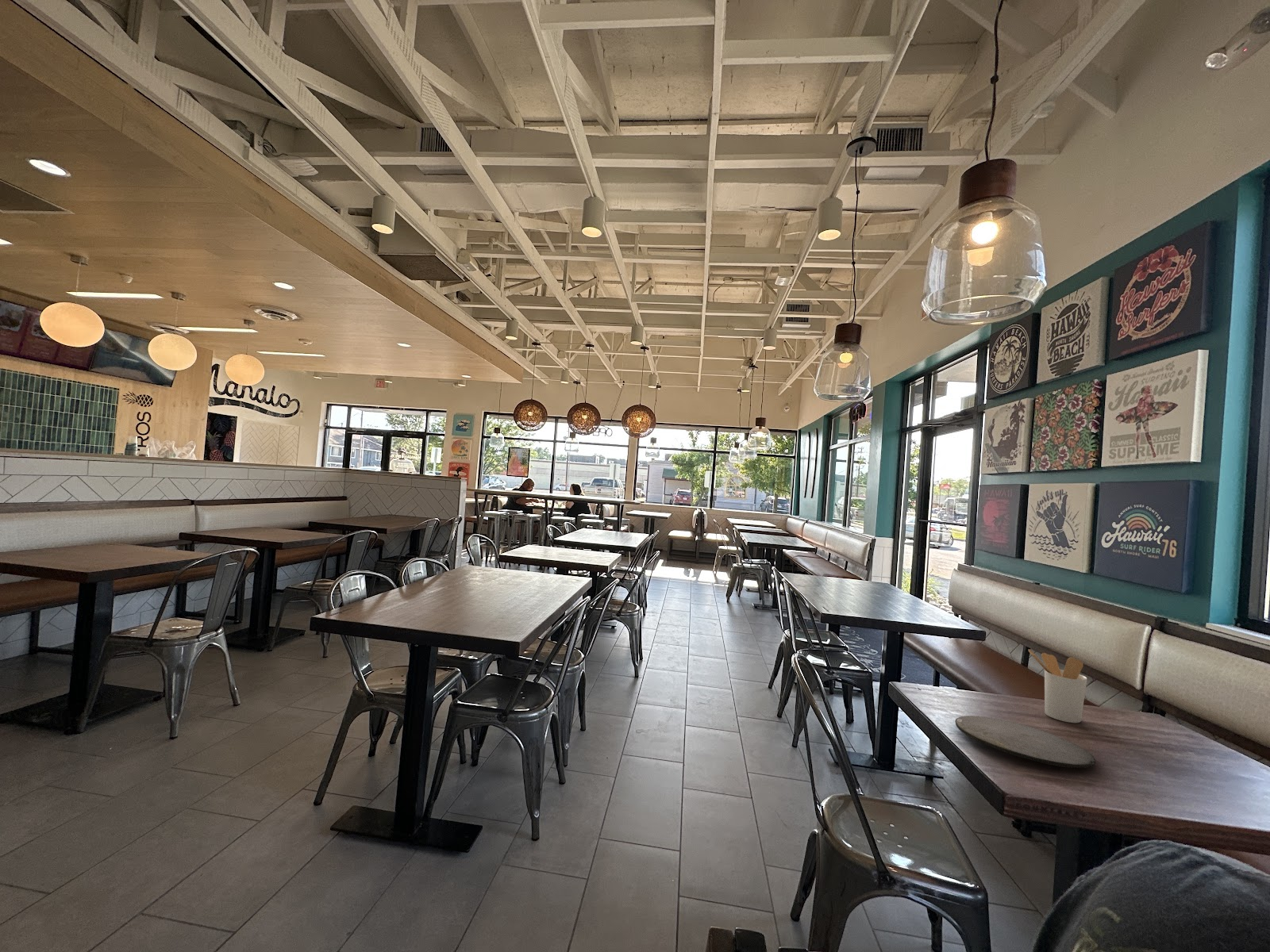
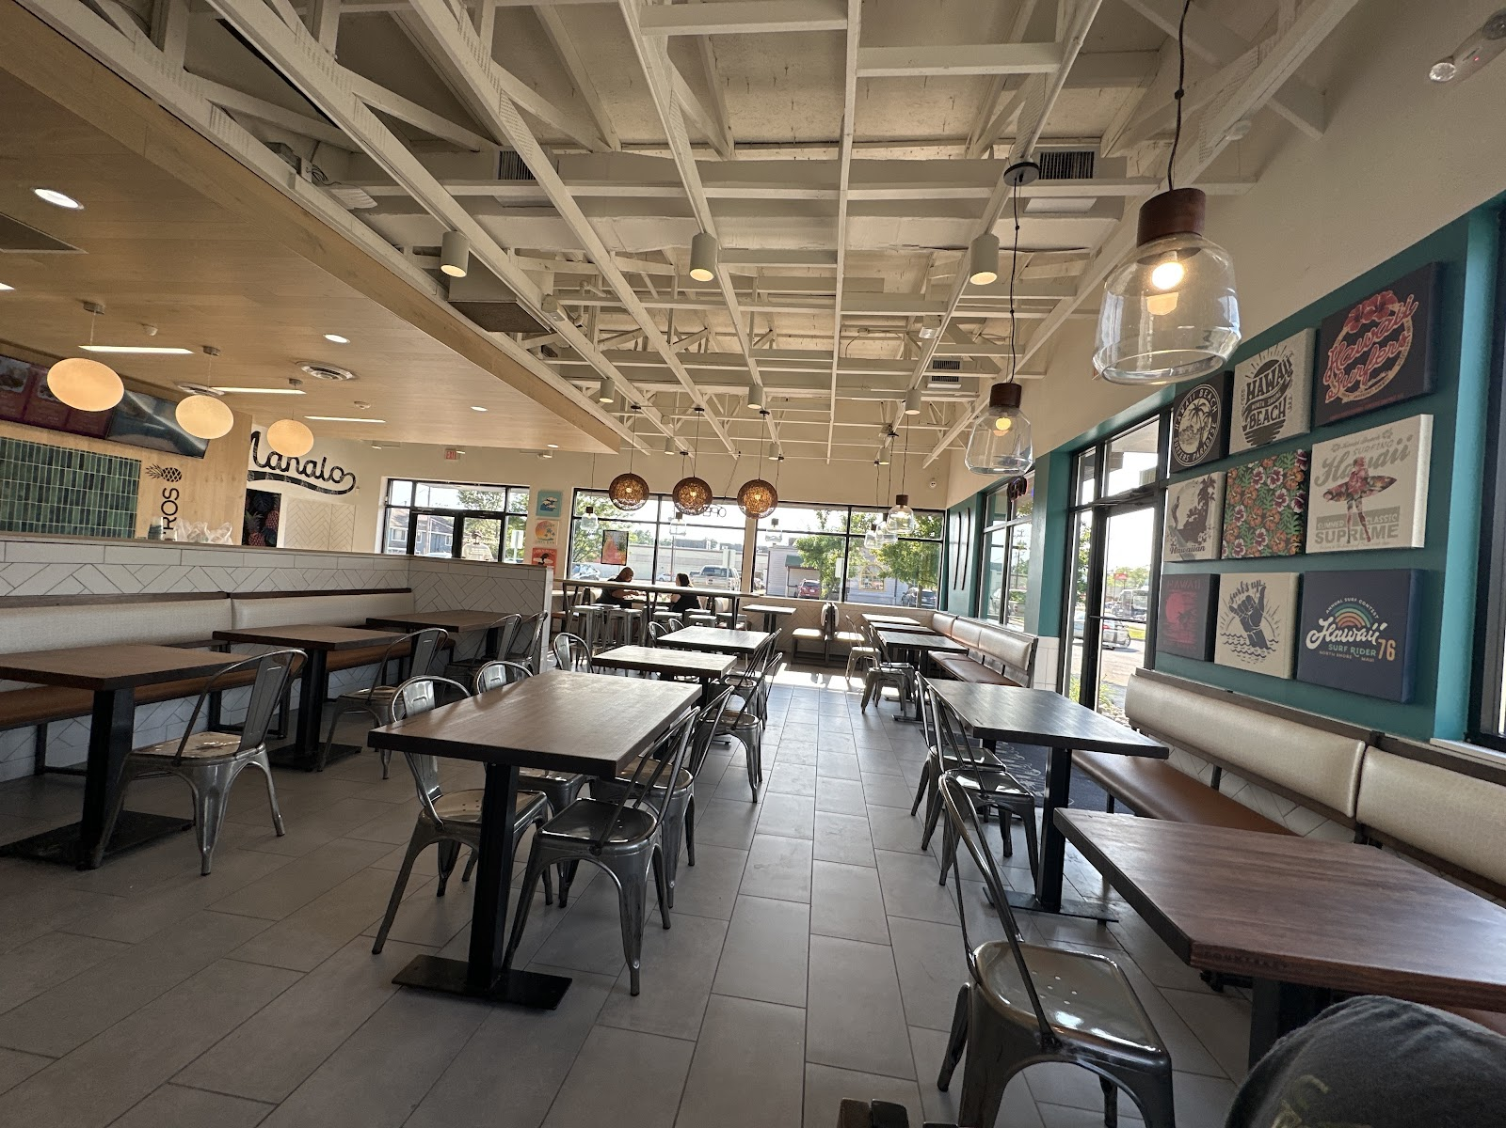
- plate [954,715,1096,769]
- utensil holder [1028,649,1088,724]
